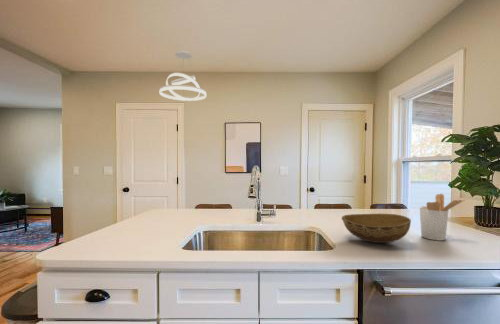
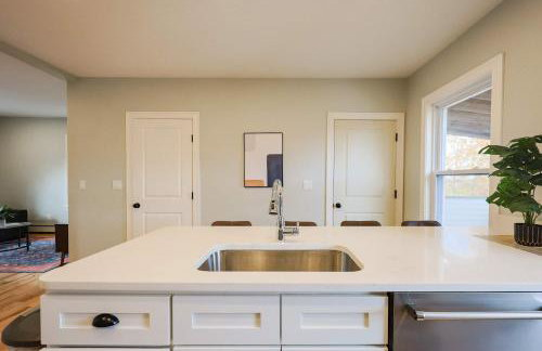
- pendant light [159,49,207,102]
- utensil holder [419,193,465,241]
- bowl [341,213,412,244]
